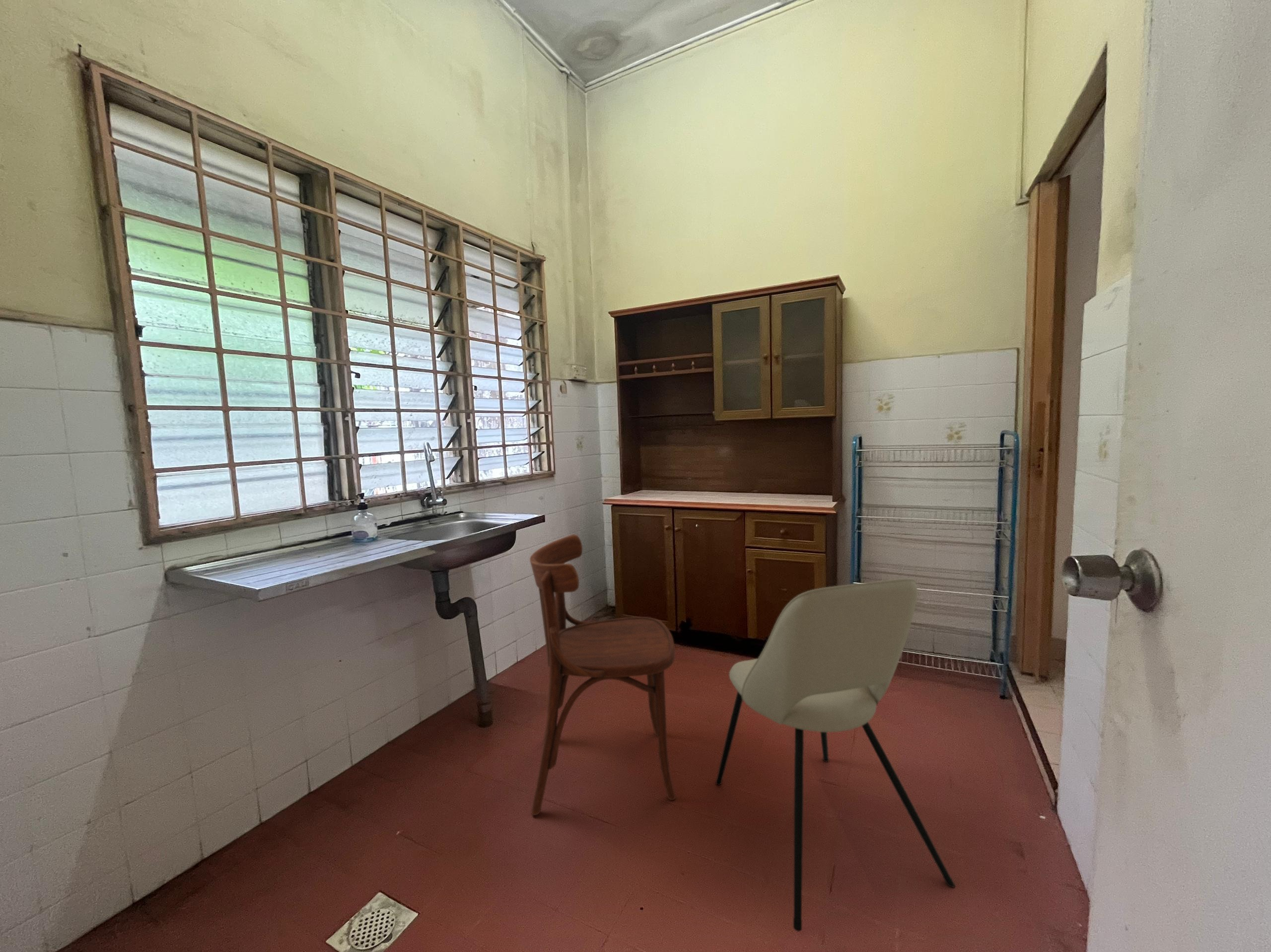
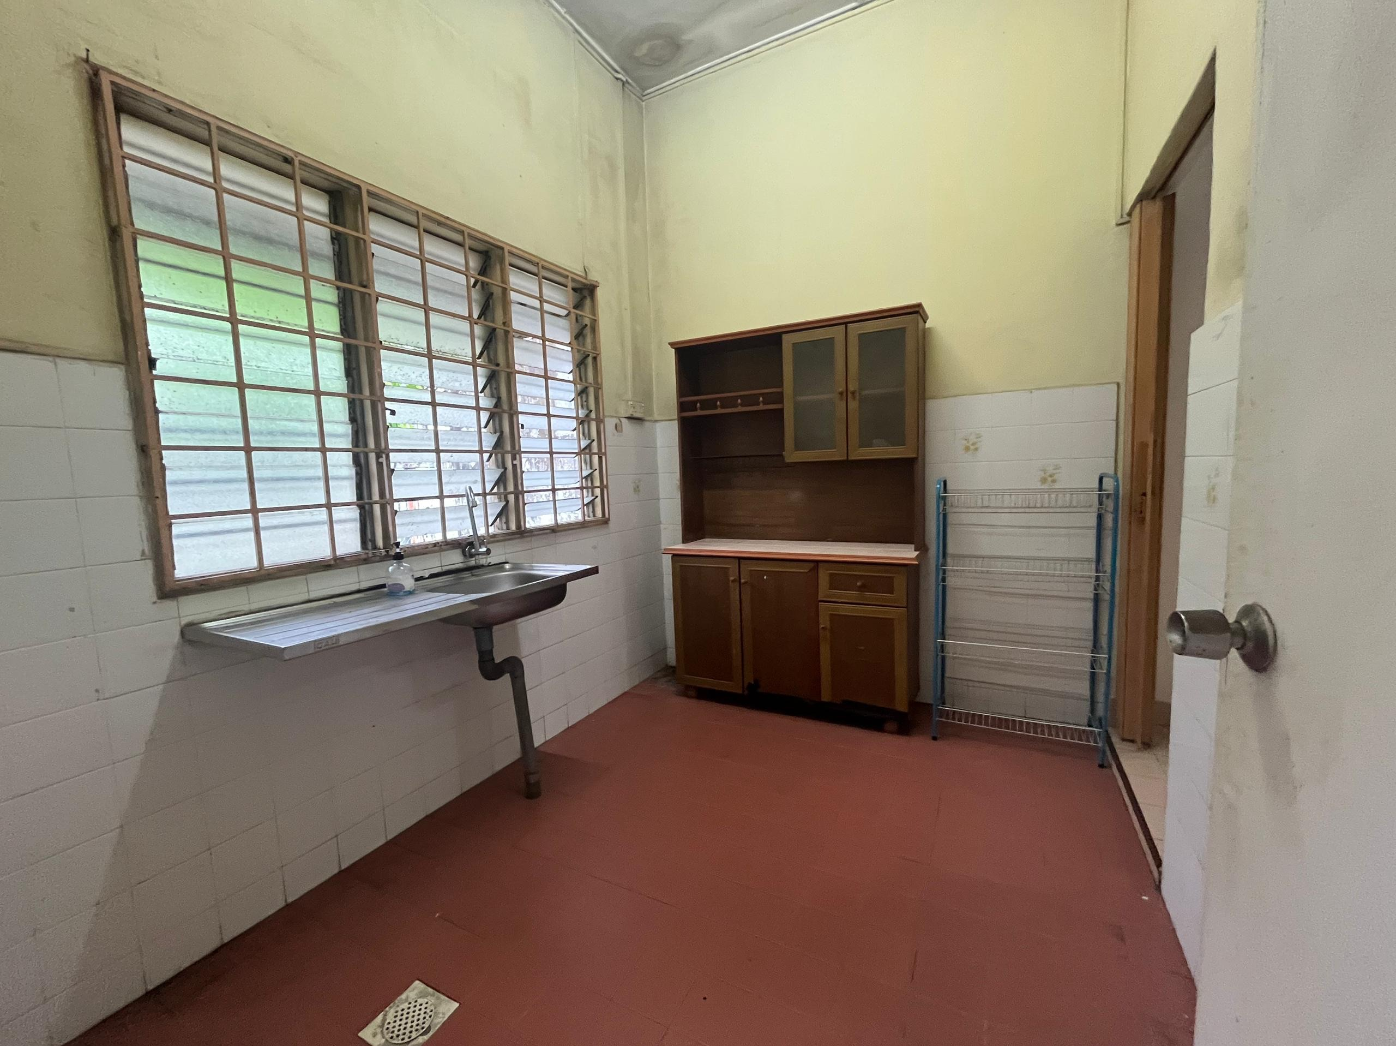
- dining chair [715,578,956,932]
- dining chair [529,534,676,815]
